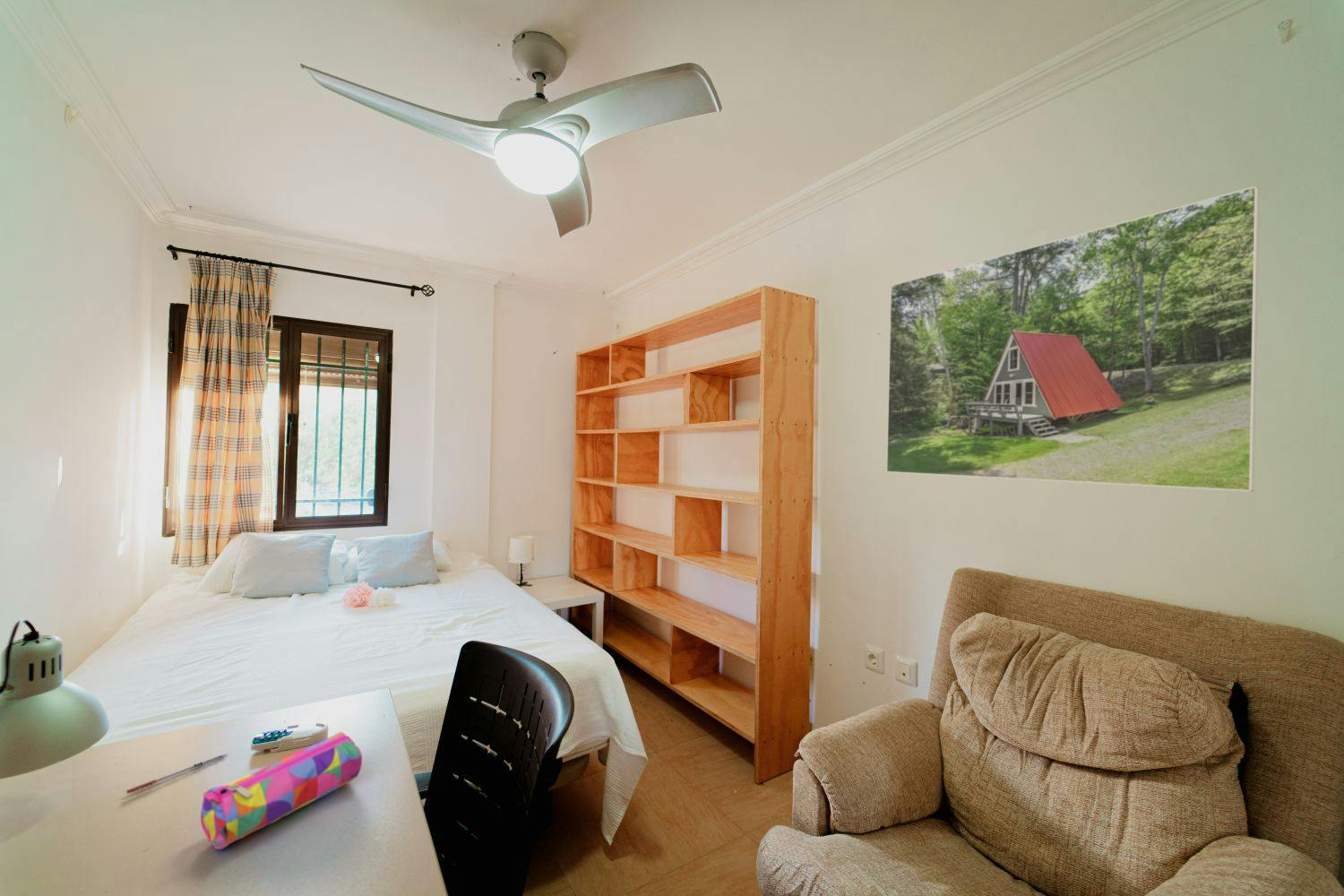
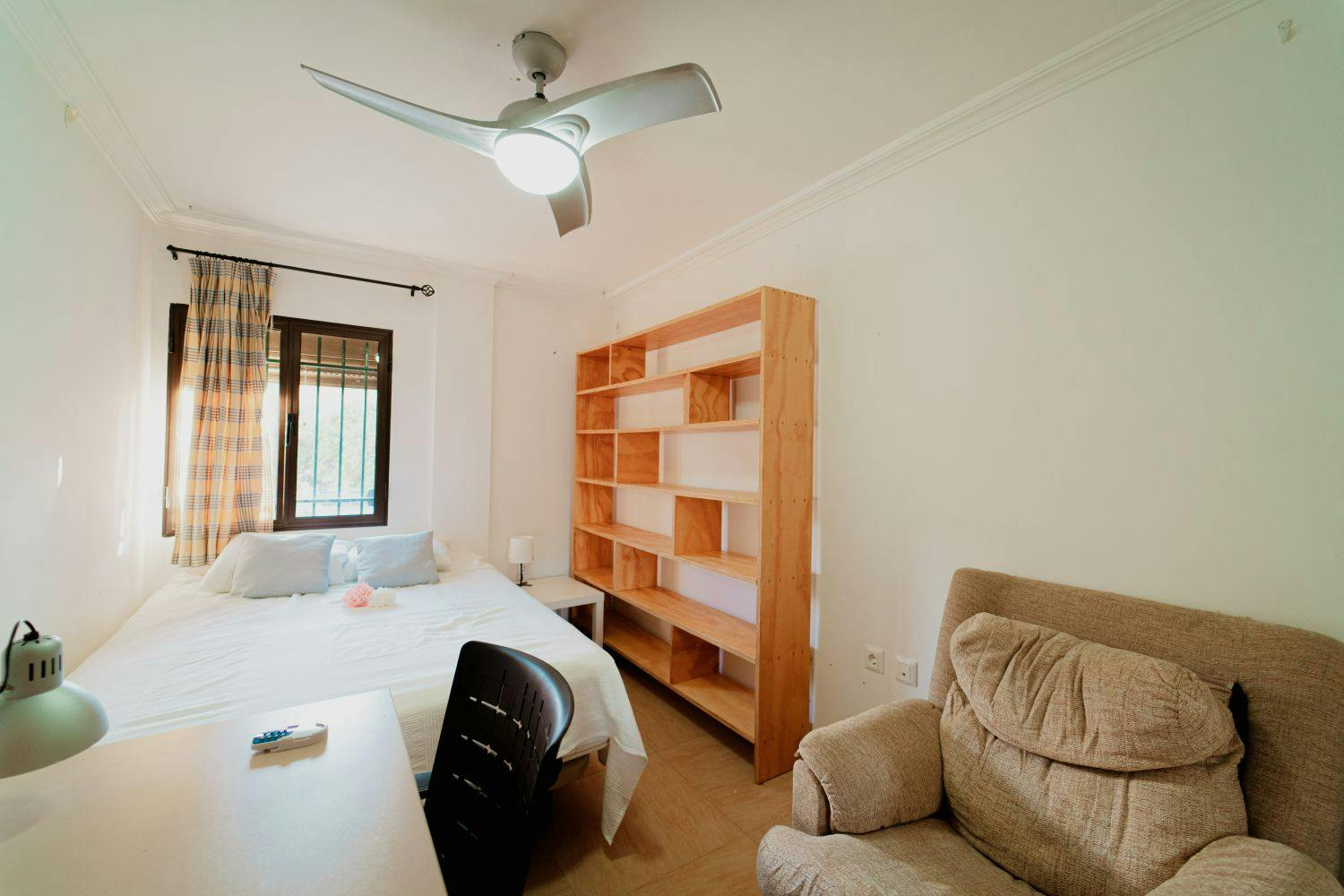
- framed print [885,185,1260,493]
- pen [125,753,228,795]
- pencil case [200,731,363,850]
